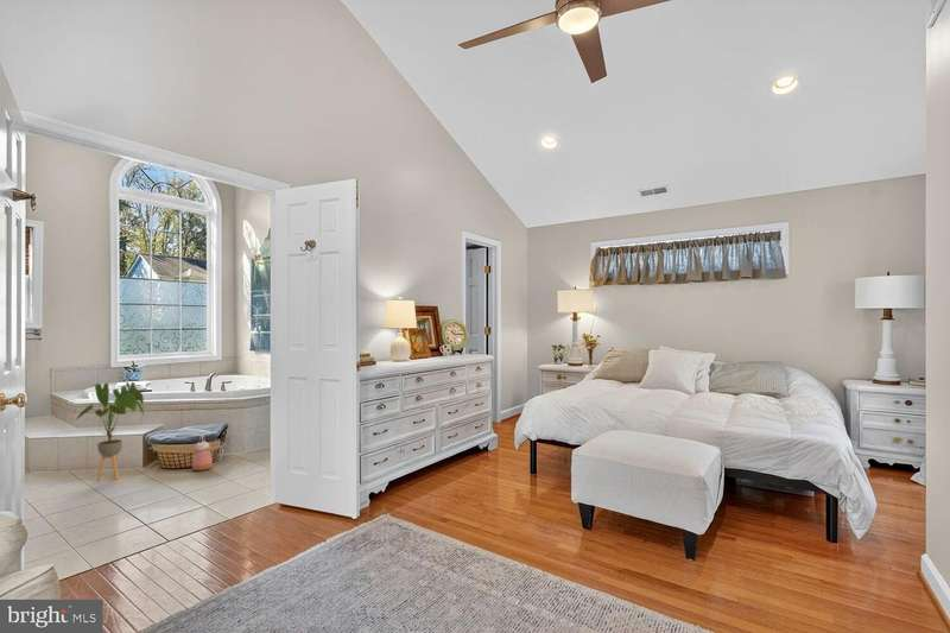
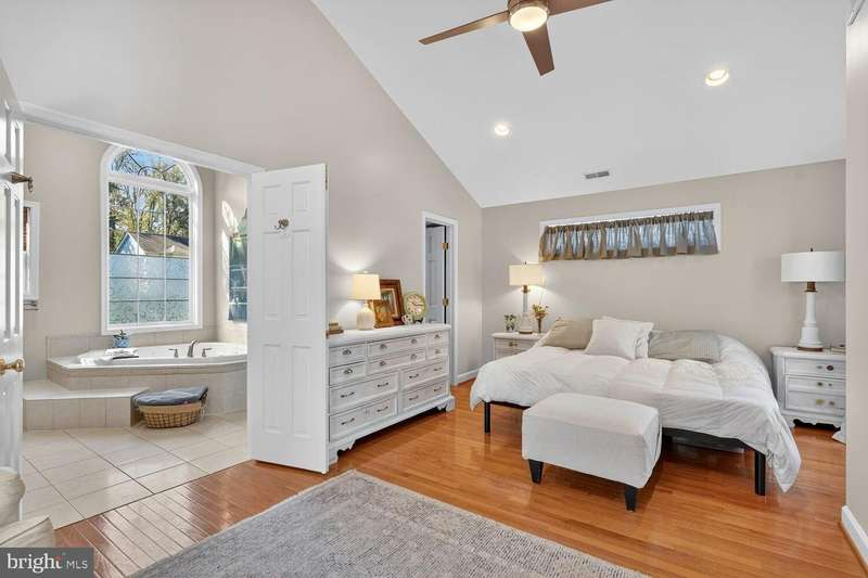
- house plant [75,381,146,481]
- vase [191,432,214,471]
